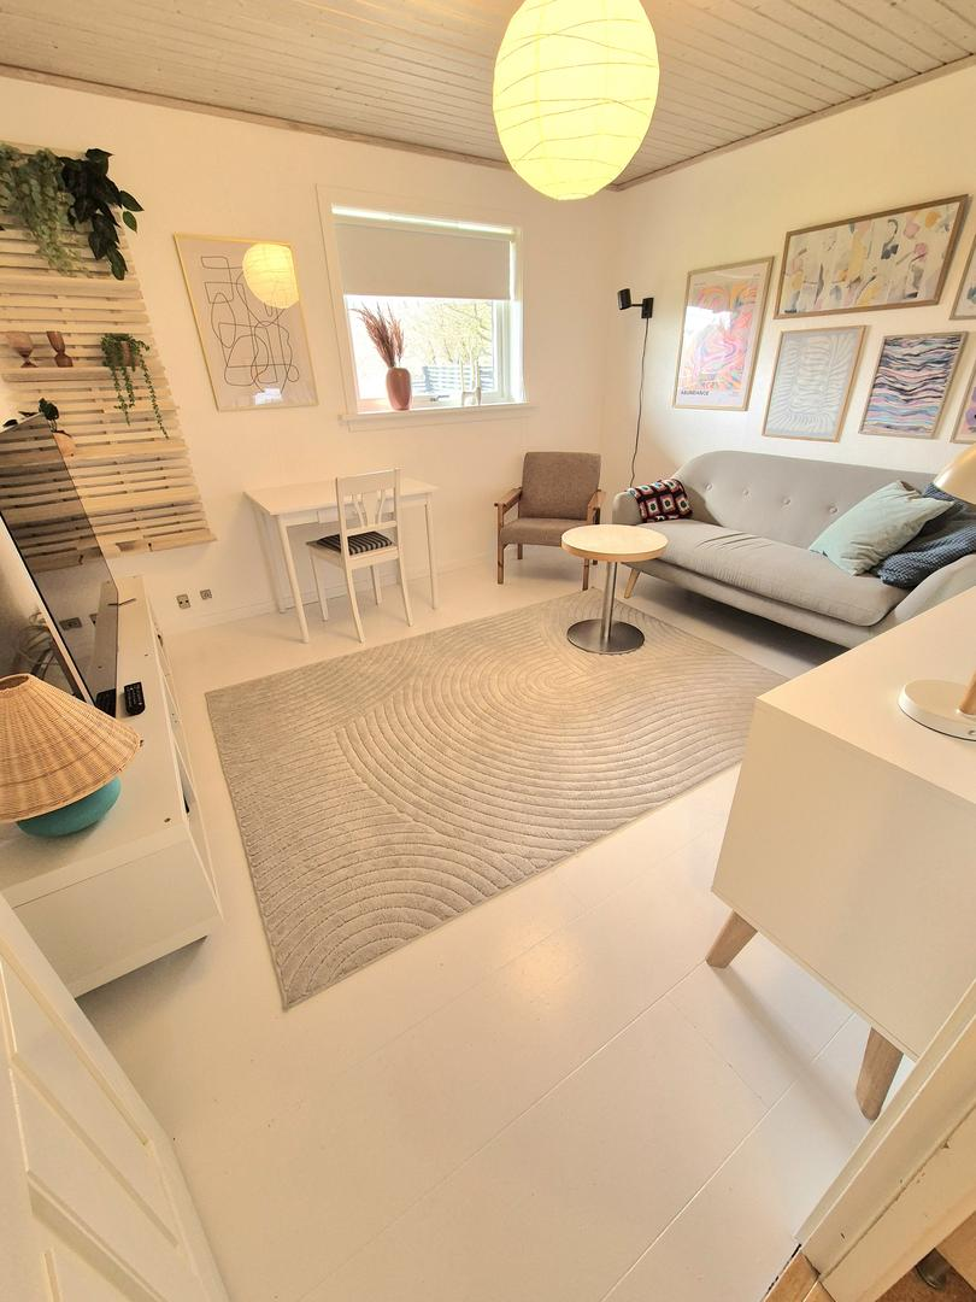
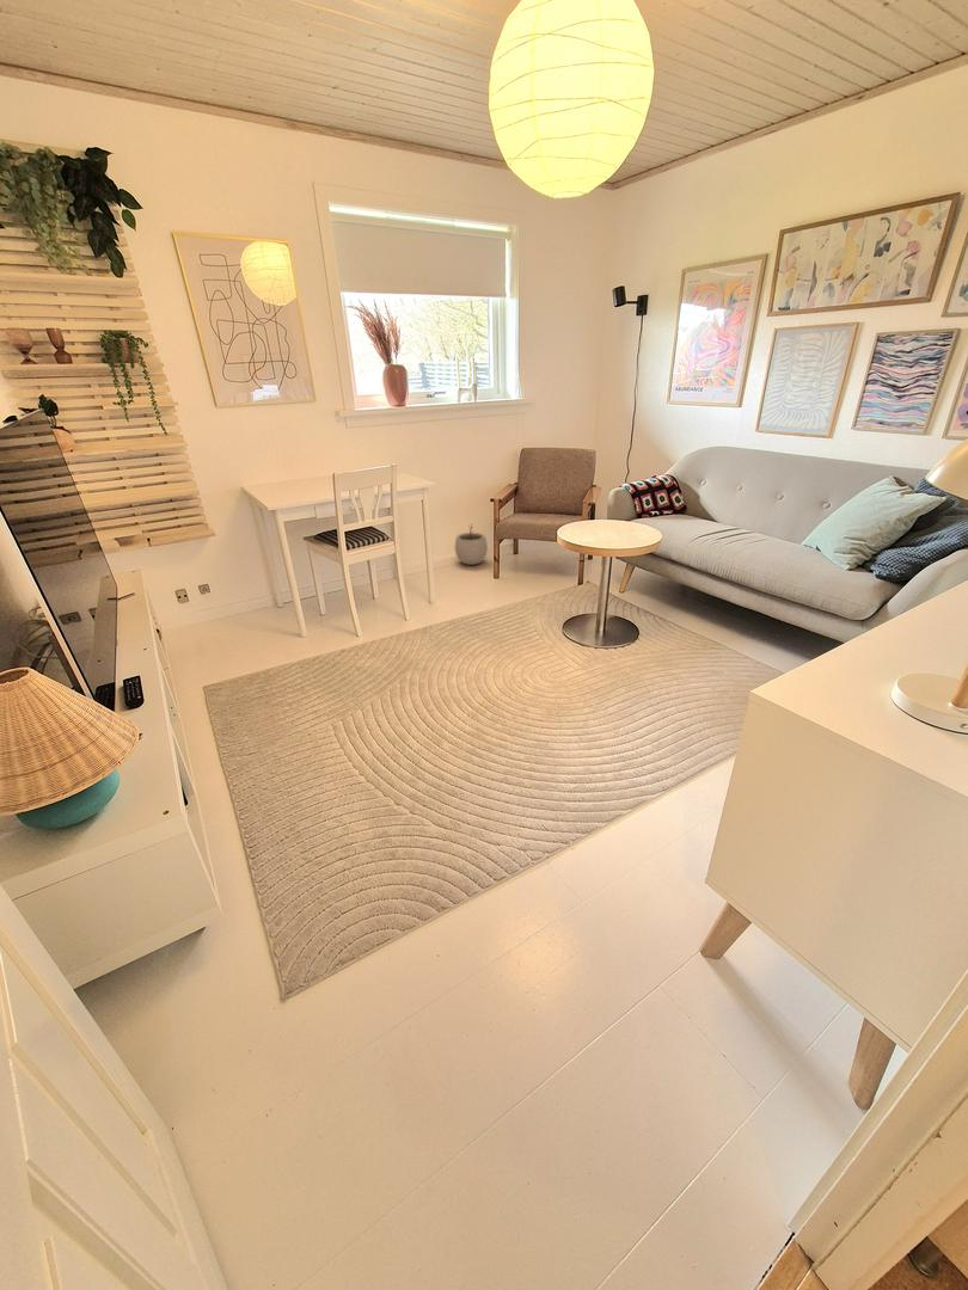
+ plant pot [454,523,489,566]
